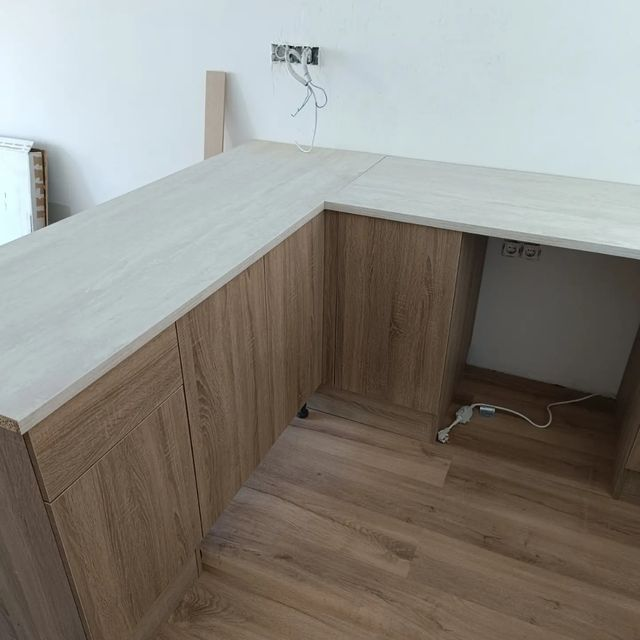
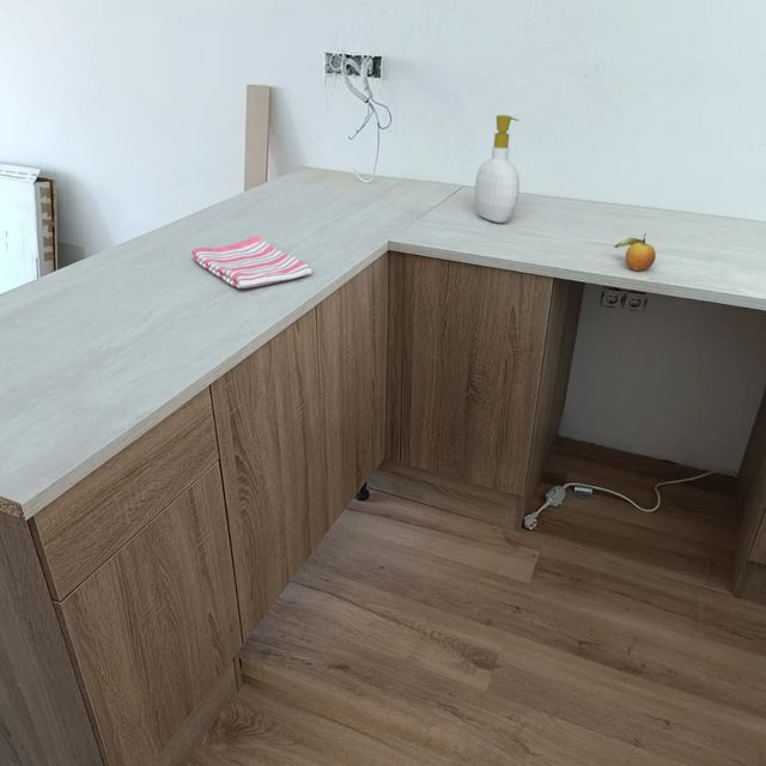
+ dish towel [192,235,312,290]
+ soap bottle [474,114,521,224]
+ fruit [613,232,657,272]
